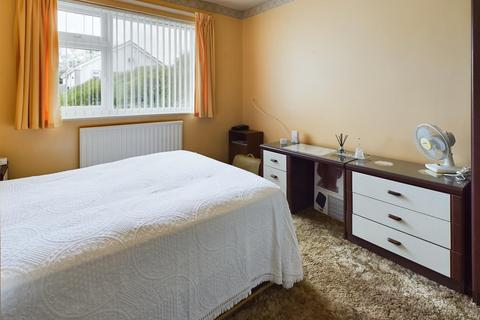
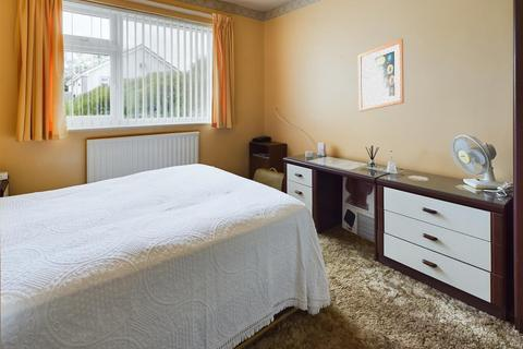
+ wall art [357,37,405,112]
